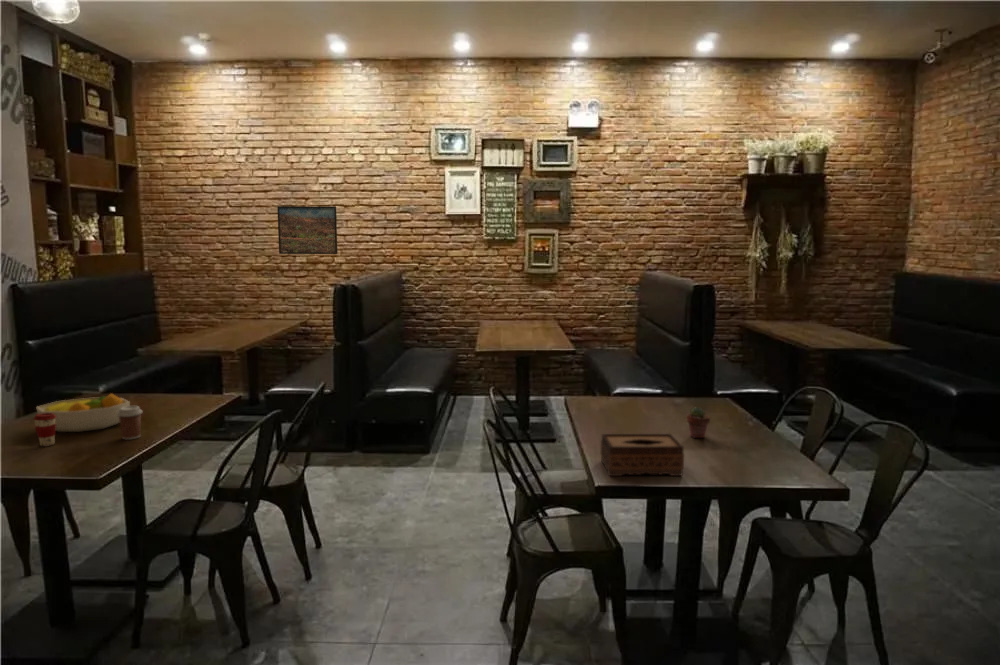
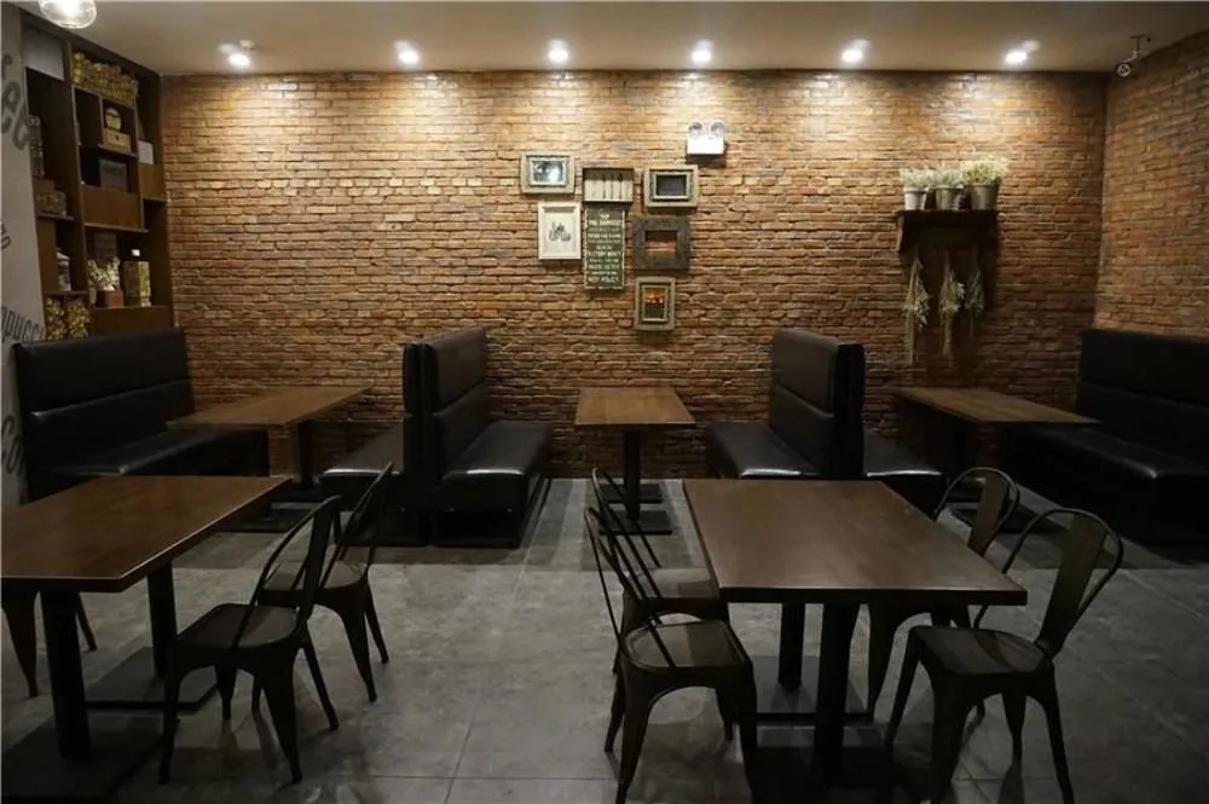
- coffee cup [32,413,56,447]
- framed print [276,205,338,255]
- fruit bowl [35,392,131,433]
- tissue box [599,433,685,477]
- coffee cup [117,405,144,441]
- potted succulent [686,406,711,439]
